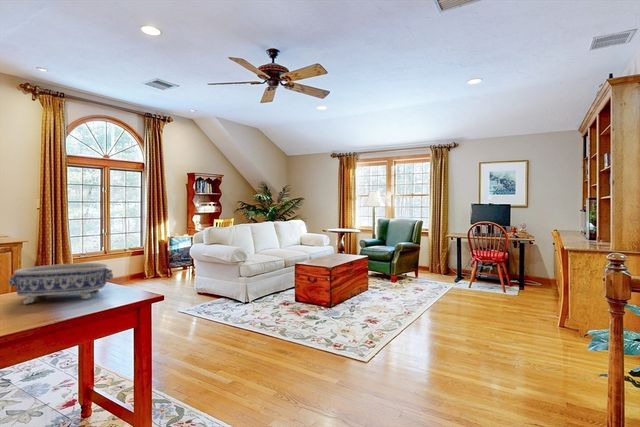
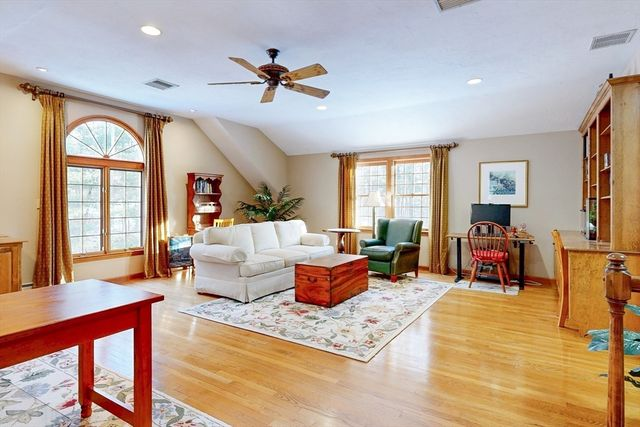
- decorative bowl [8,262,114,305]
